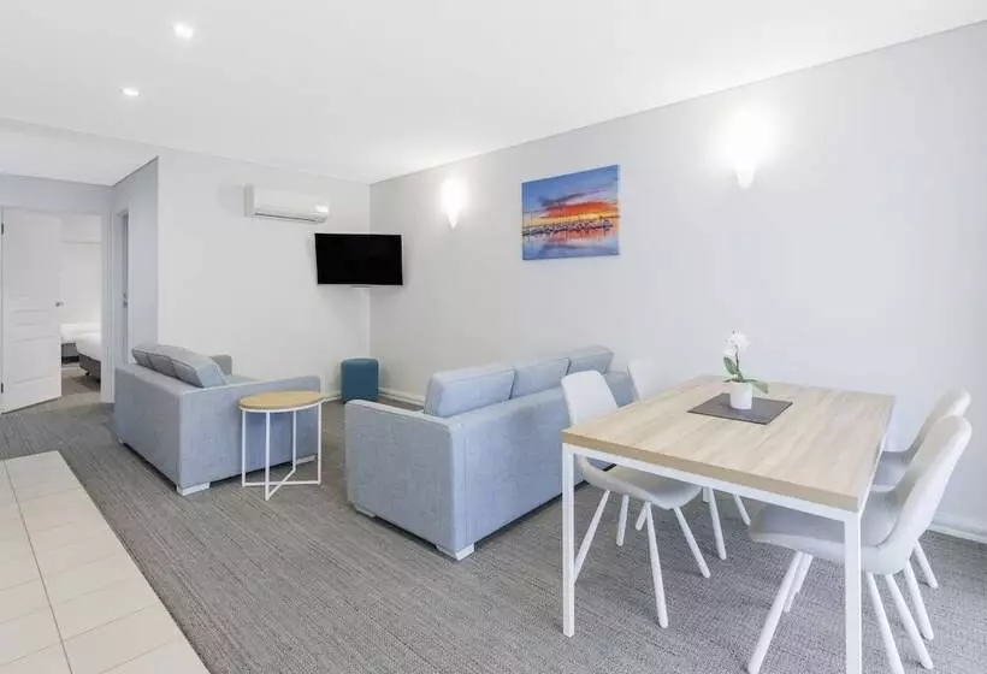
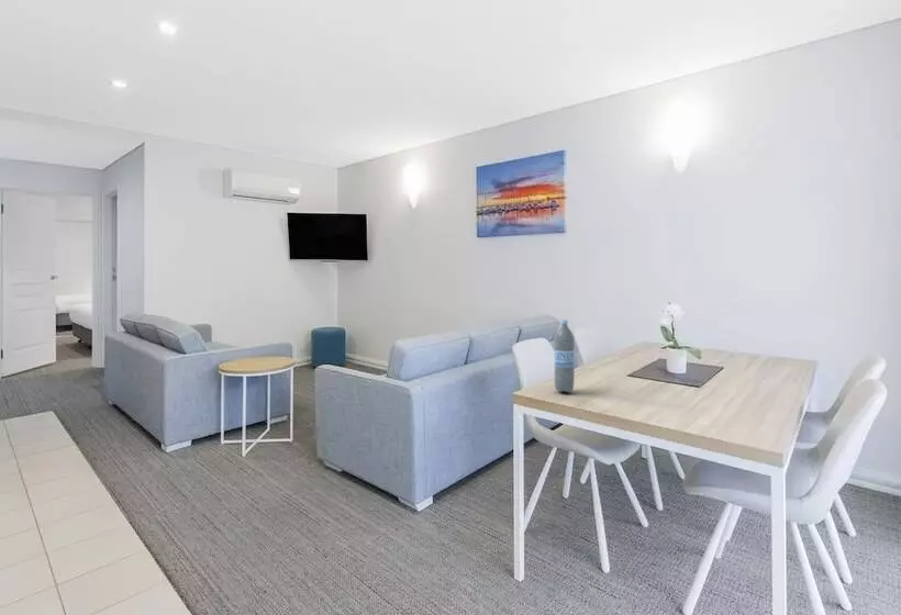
+ water bottle [554,318,576,393]
